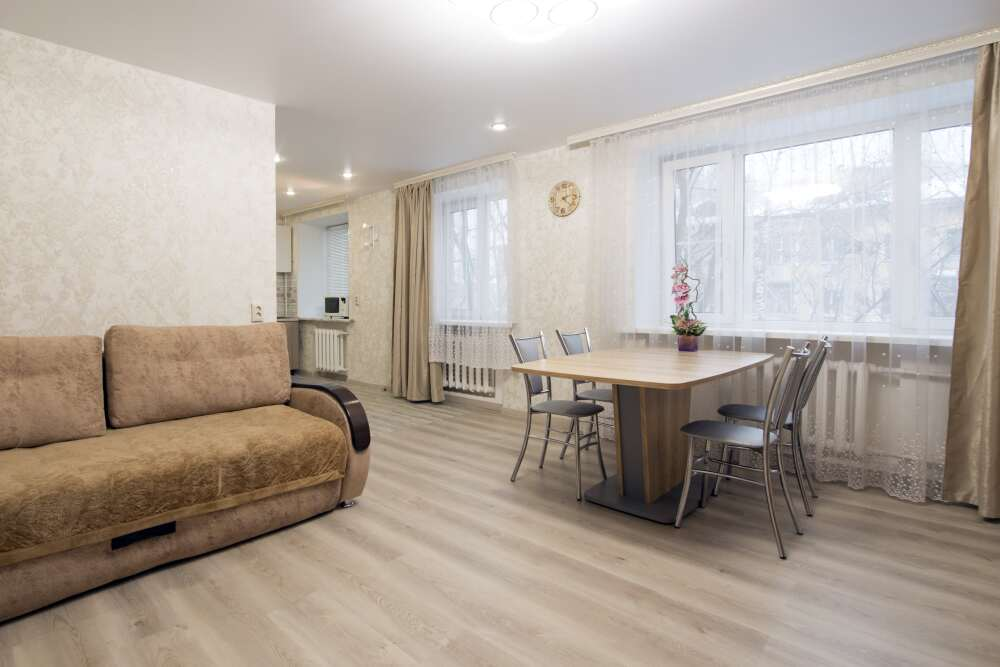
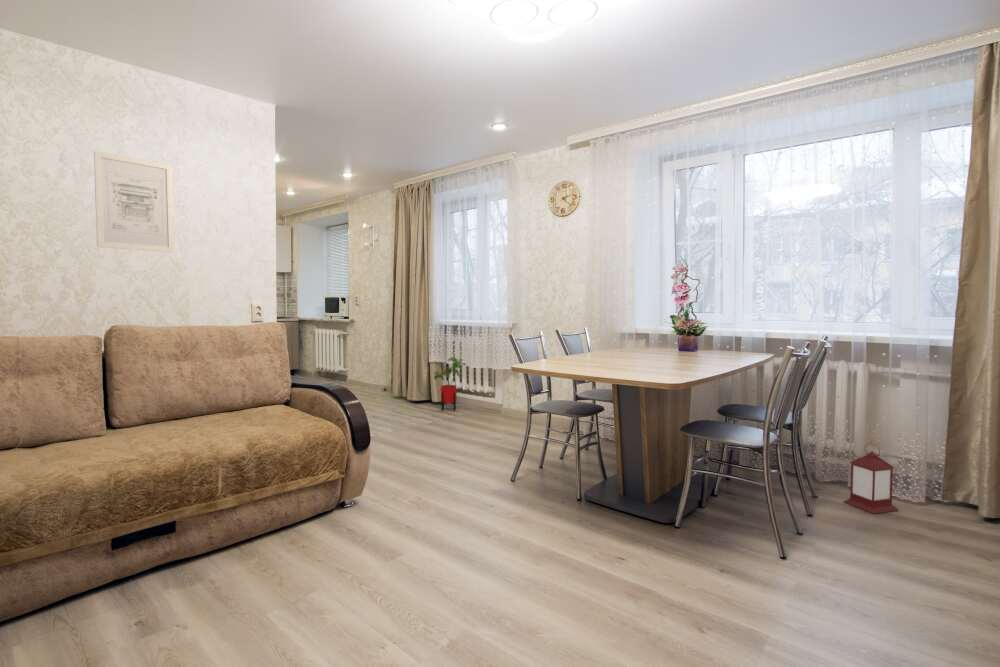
+ lantern [843,441,899,515]
+ house plant [432,356,468,412]
+ wall art [93,150,175,254]
